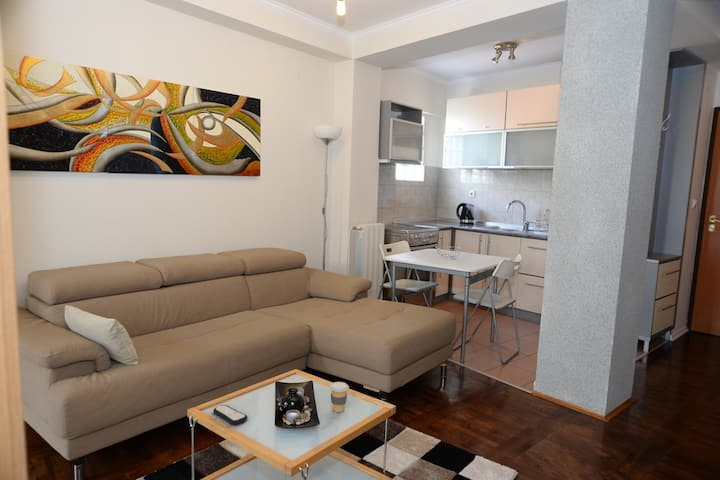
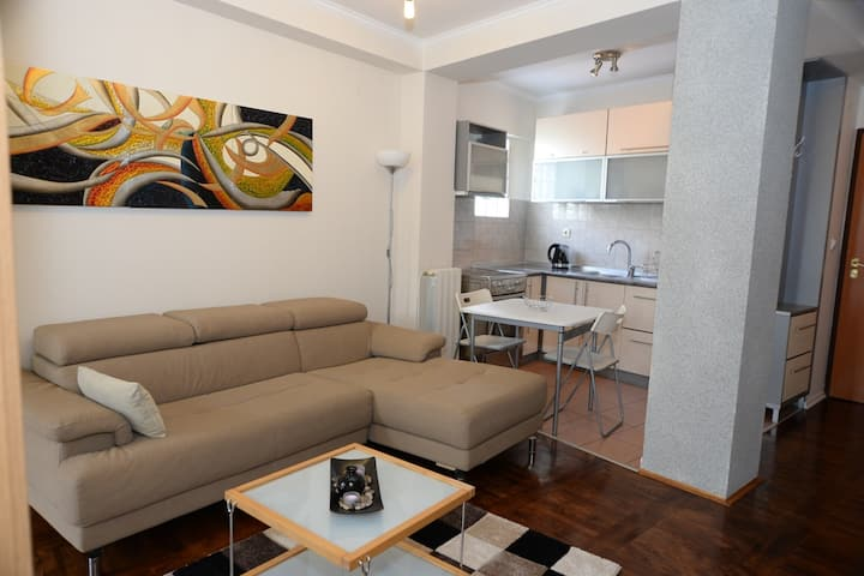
- remote control [212,404,248,426]
- coffee cup [329,381,350,413]
